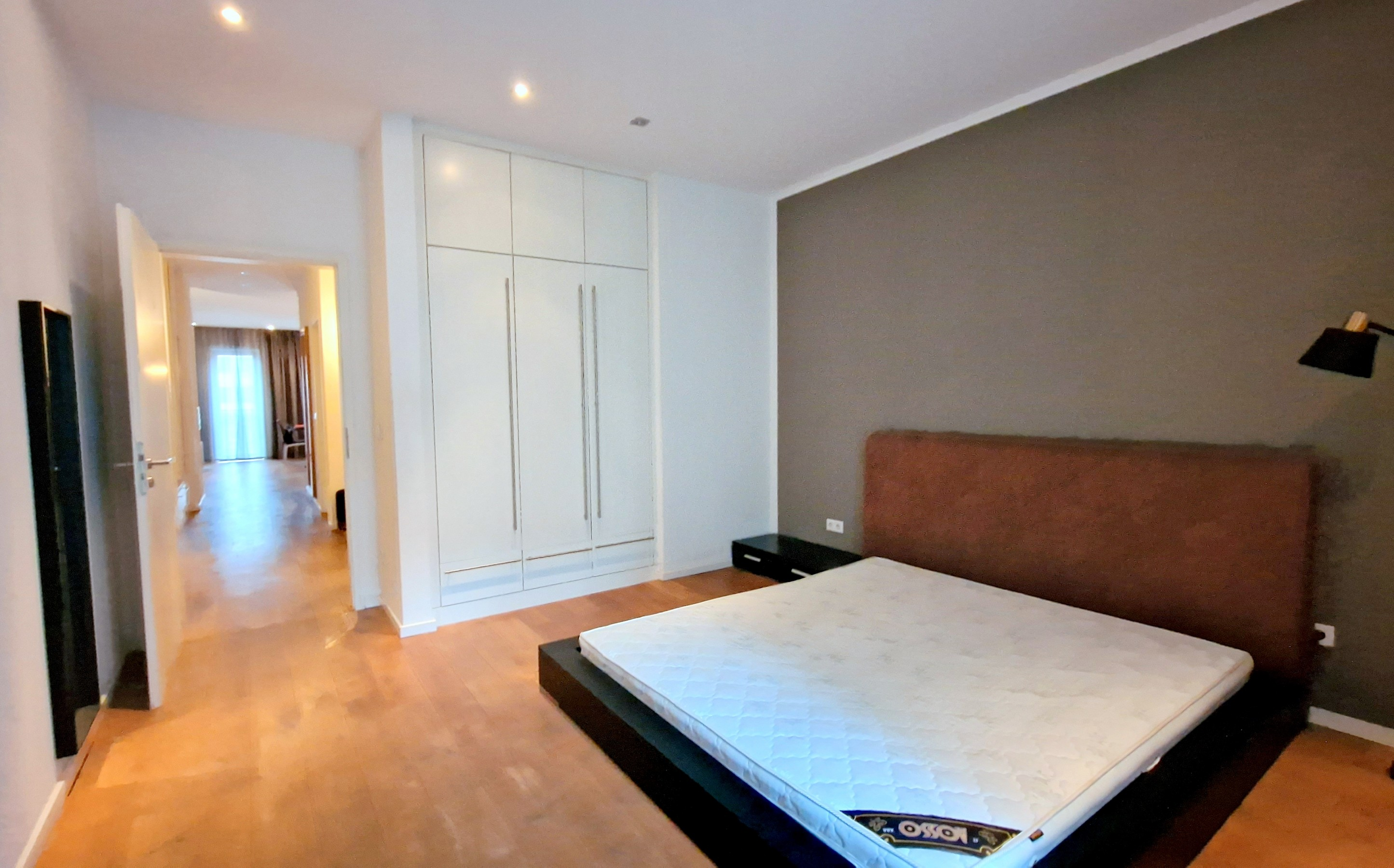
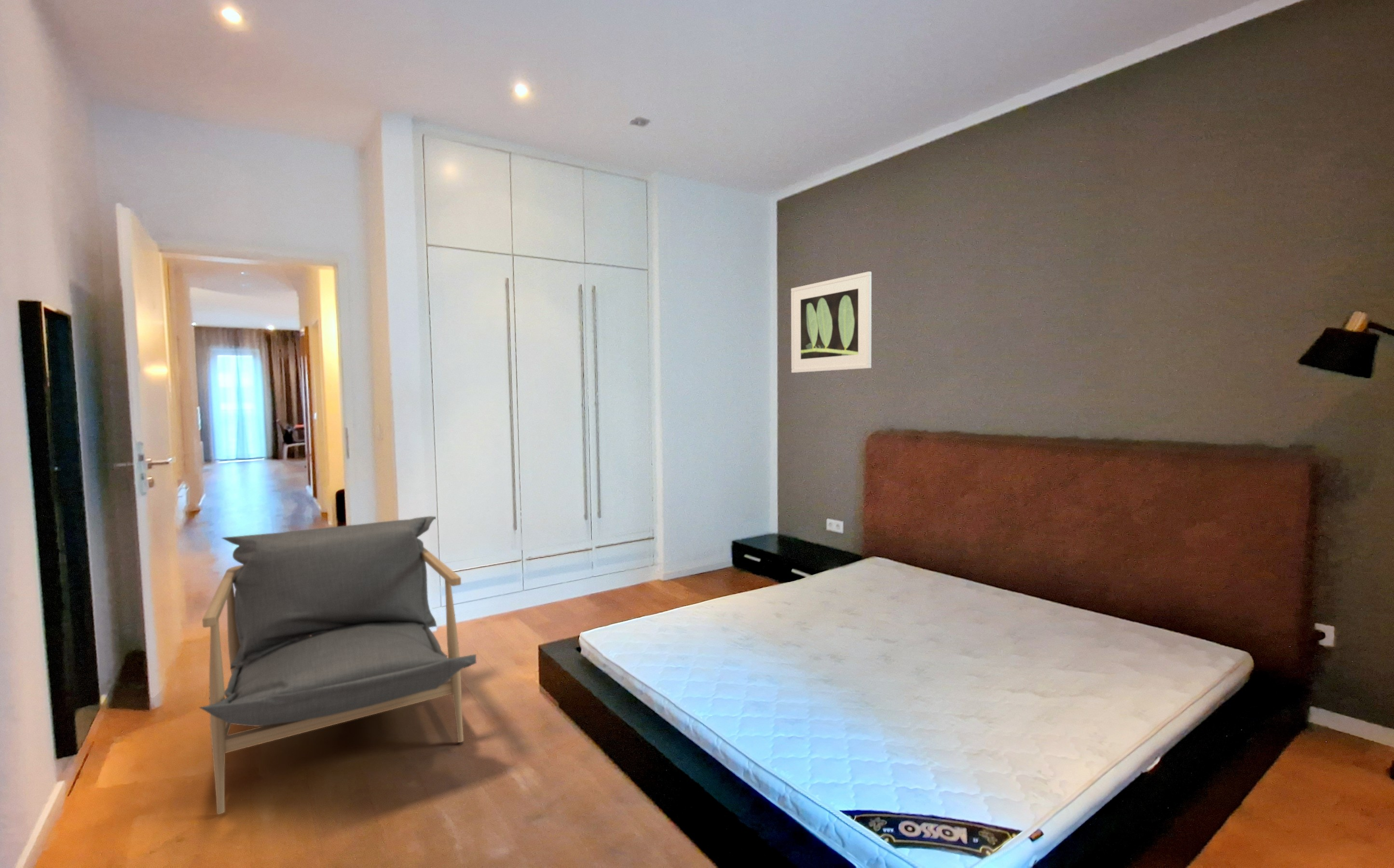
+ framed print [791,271,872,373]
+ armchair [199,515,477,815]
